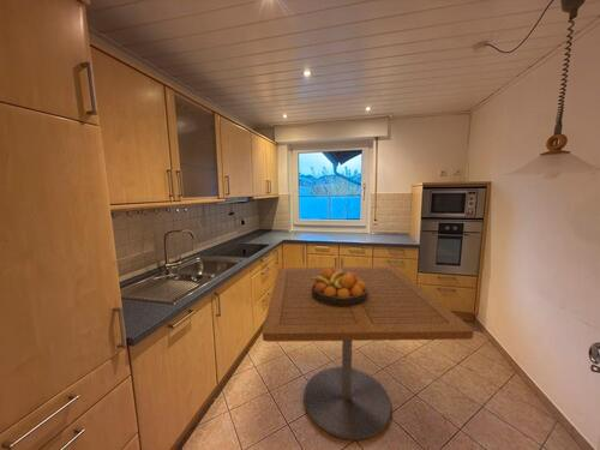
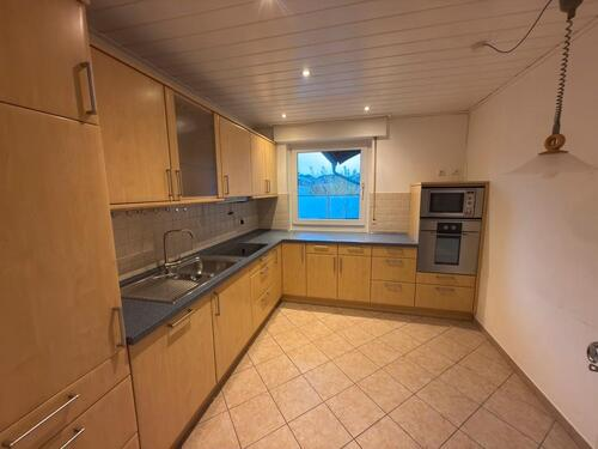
- fruit bowl [311,269,367,306]
- dining table [262,265,475,442]
